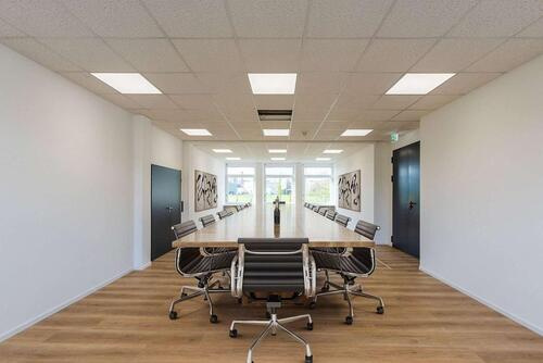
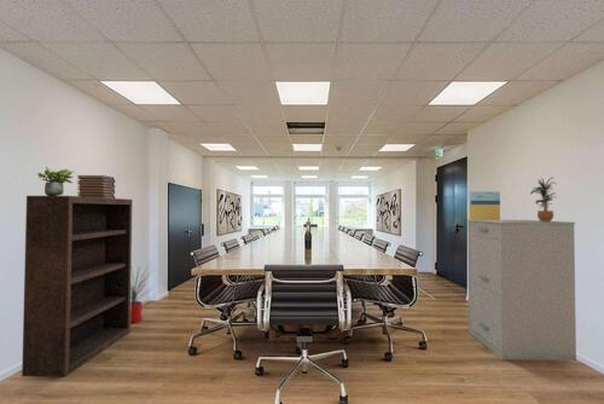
+ potted plant [36,166,75,196]
+ house plant [130,262,157,324]
+ filing cabinet [466,219,577,362]
+ bookshelf [21,195,133,379]
+ book stack [76,174,116,198]
+ potted plant [529,177,558,221]
+ architectural model [467,191,501,220]
